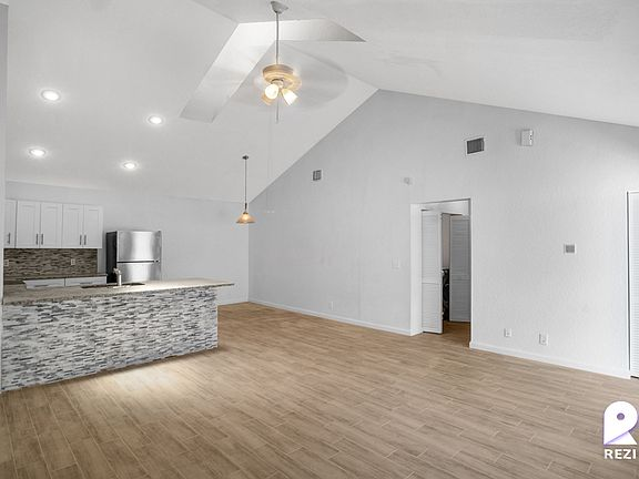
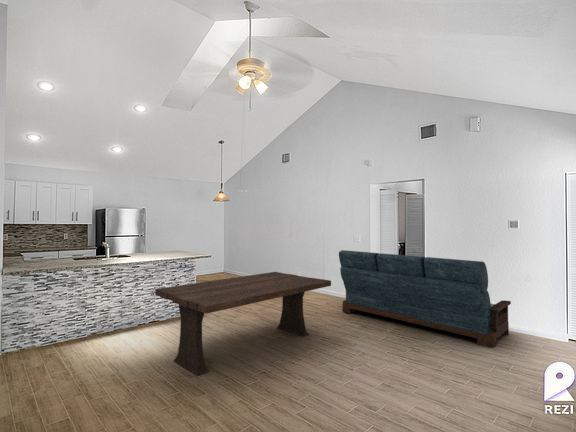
+ dining table [154,271,332,377]
+ sofa [338,249,512,349]
